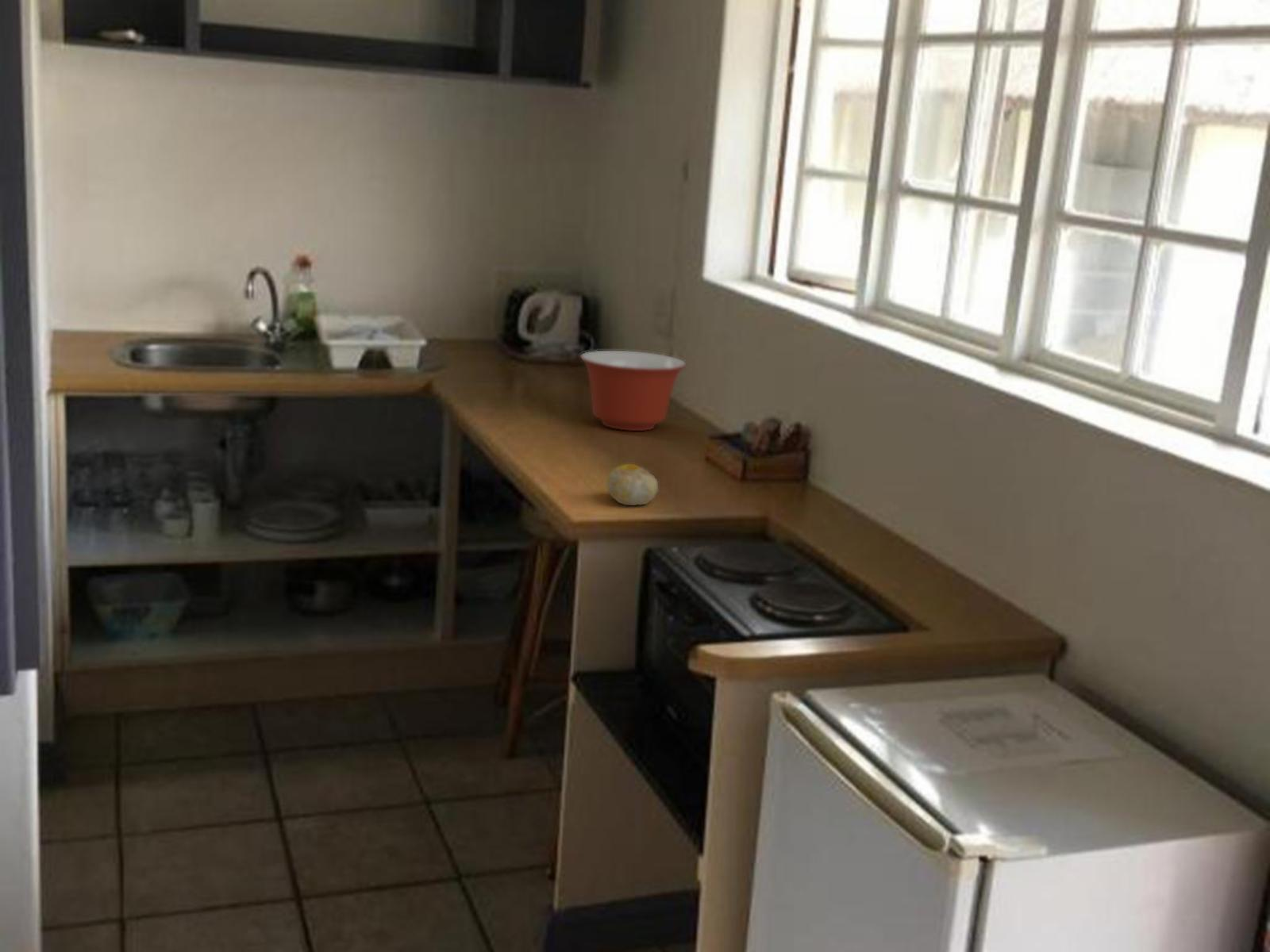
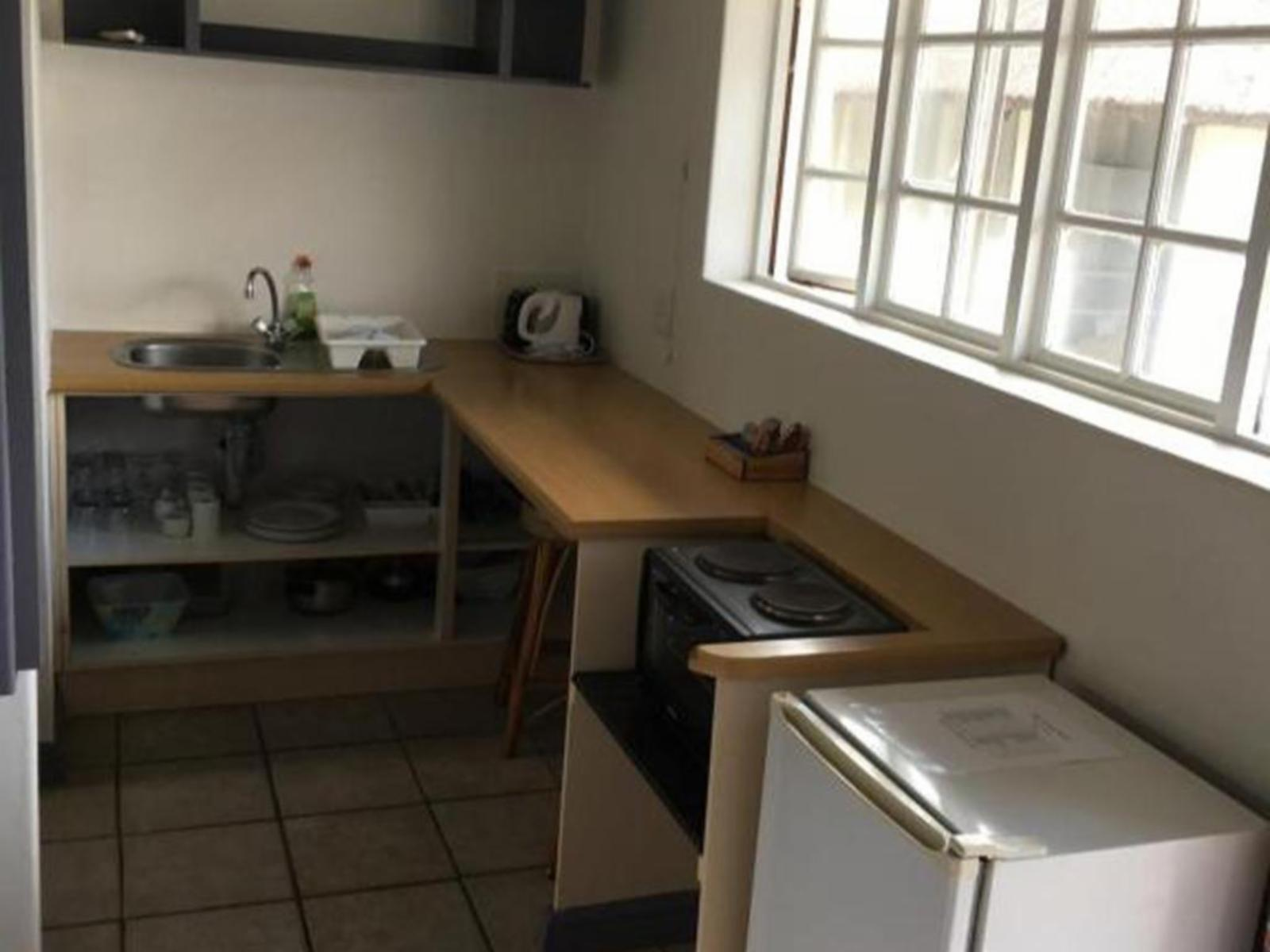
- mixing bowl [579,350,687,432]
- fruit [606,463,659,506]
